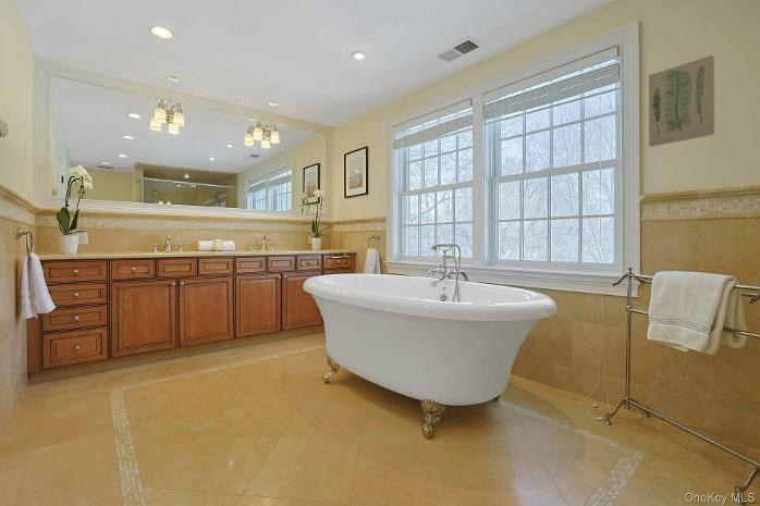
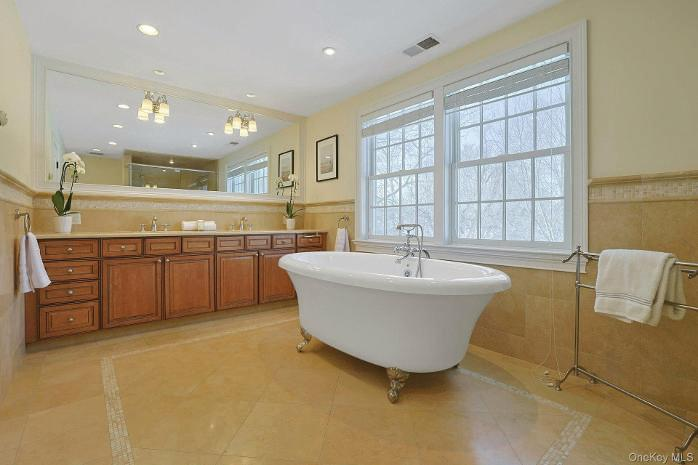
- wall art [648,54,715,148]
